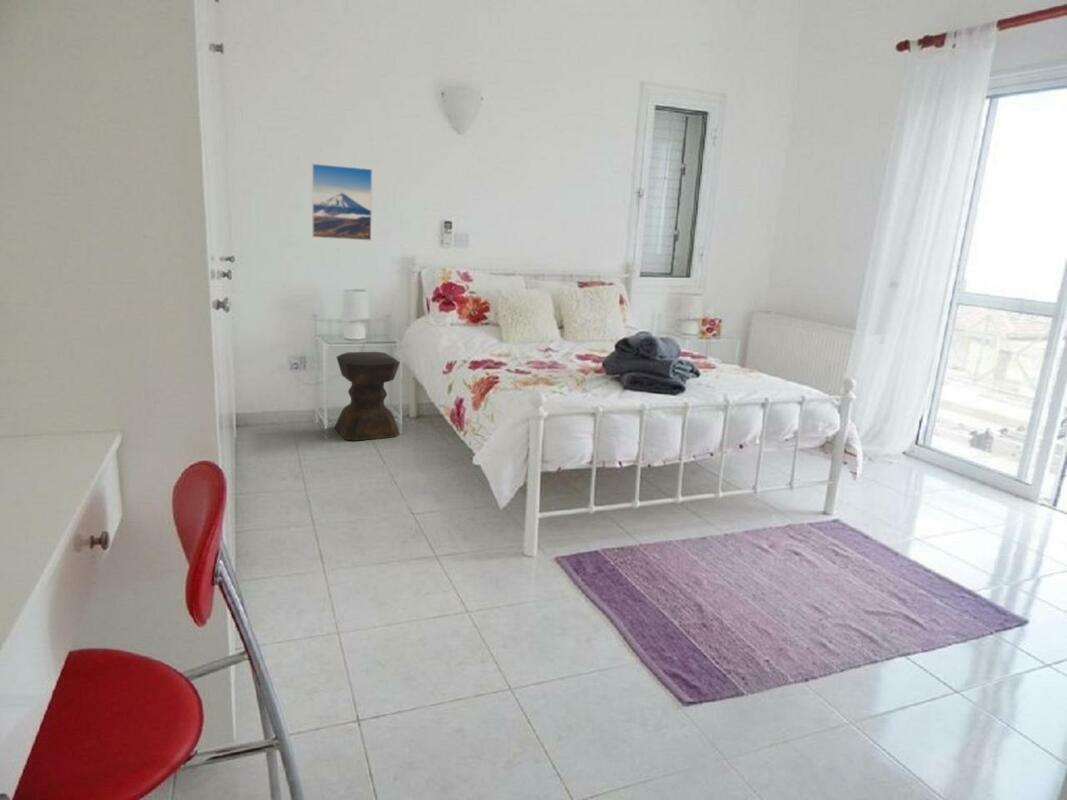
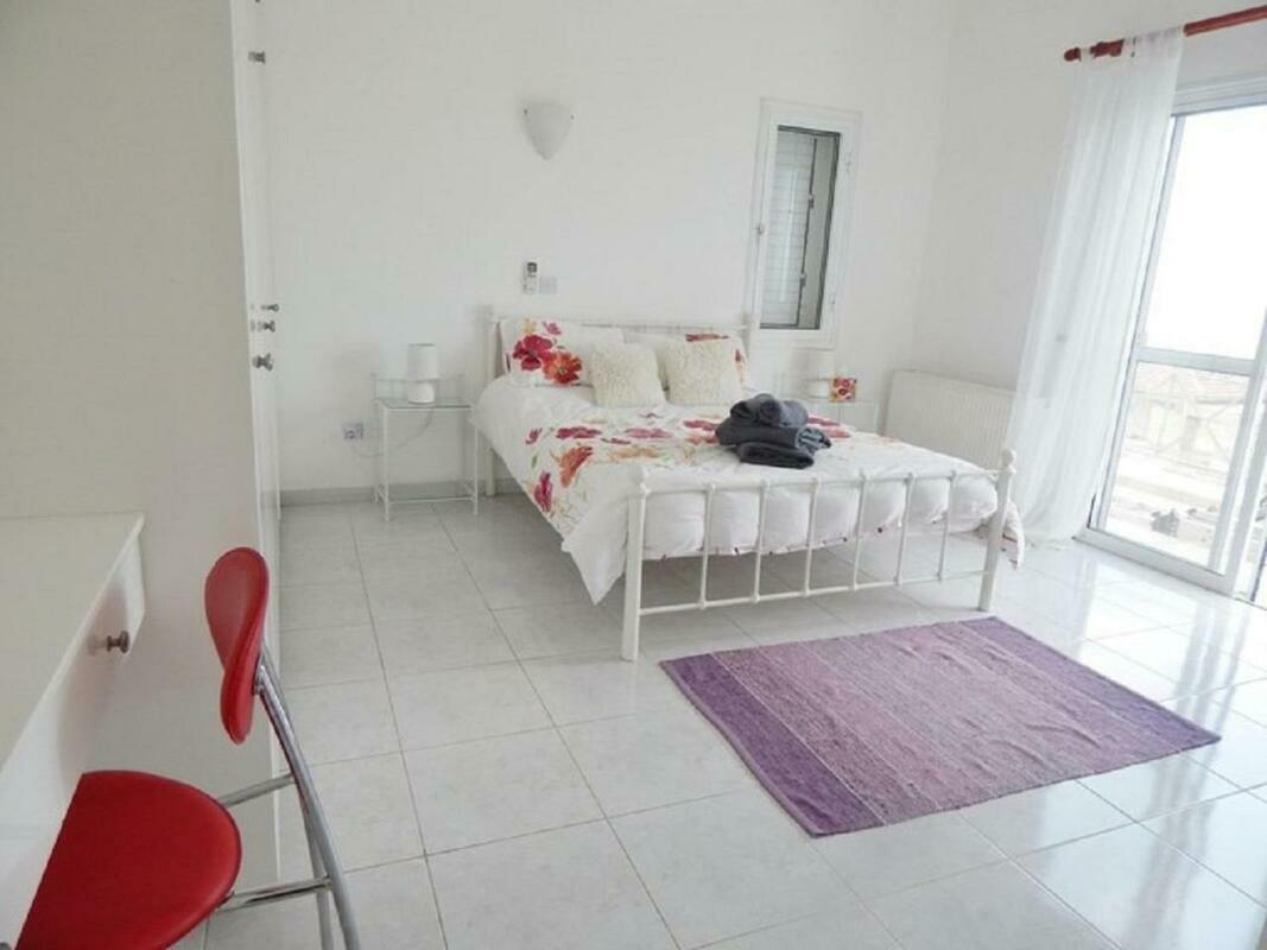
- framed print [311,163,373,242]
- stool [333,351,401,442]
